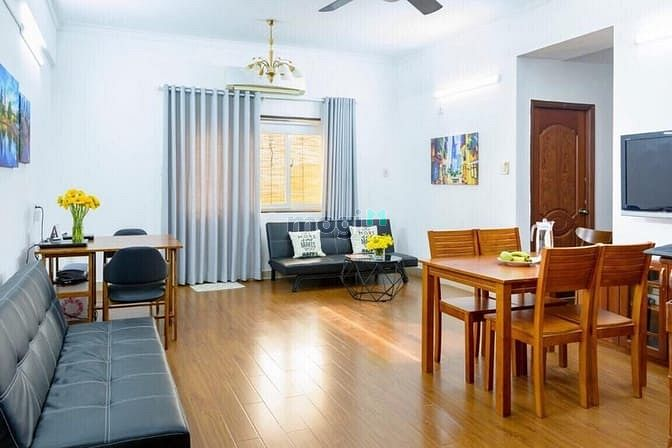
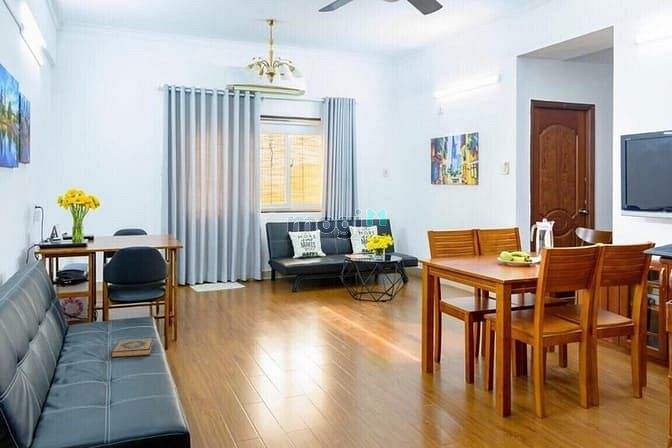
+ hardback book [110,337,155,358]
